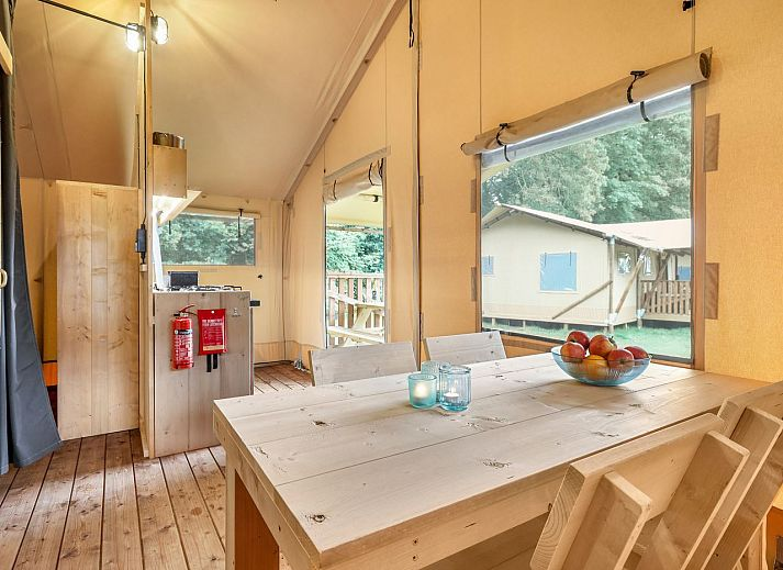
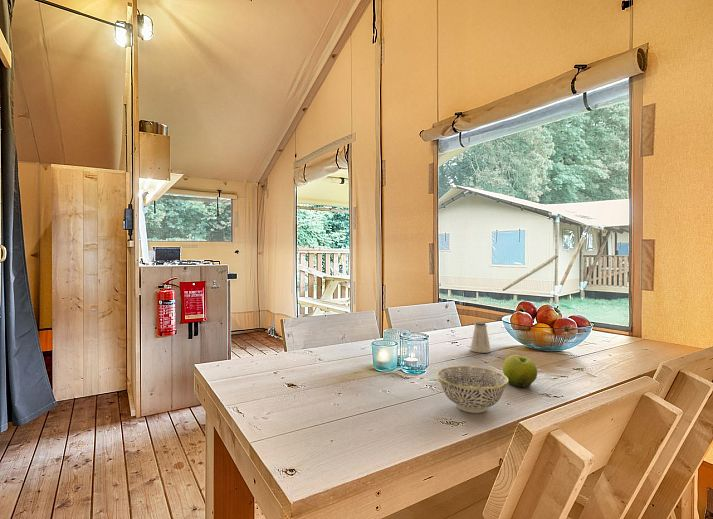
+ bowl [436,365,509,414]
+ saltshaker [469,321,492,354]
+ fruit [502,354,538,388]
